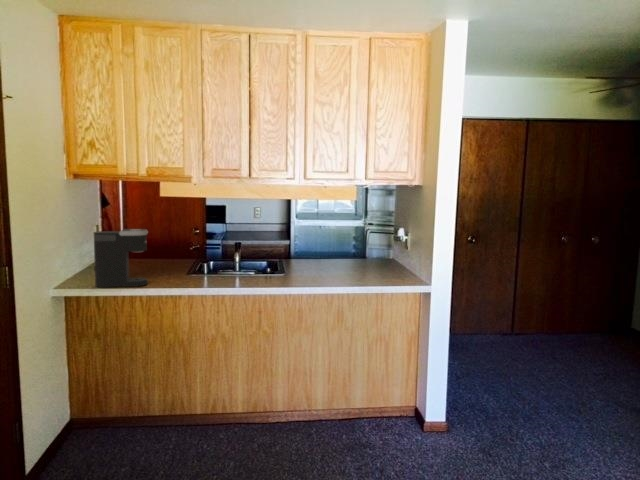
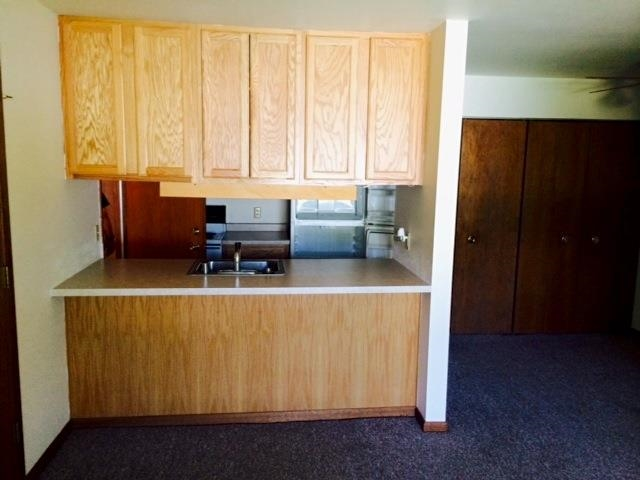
- coffee maker [93,228,149,289]
